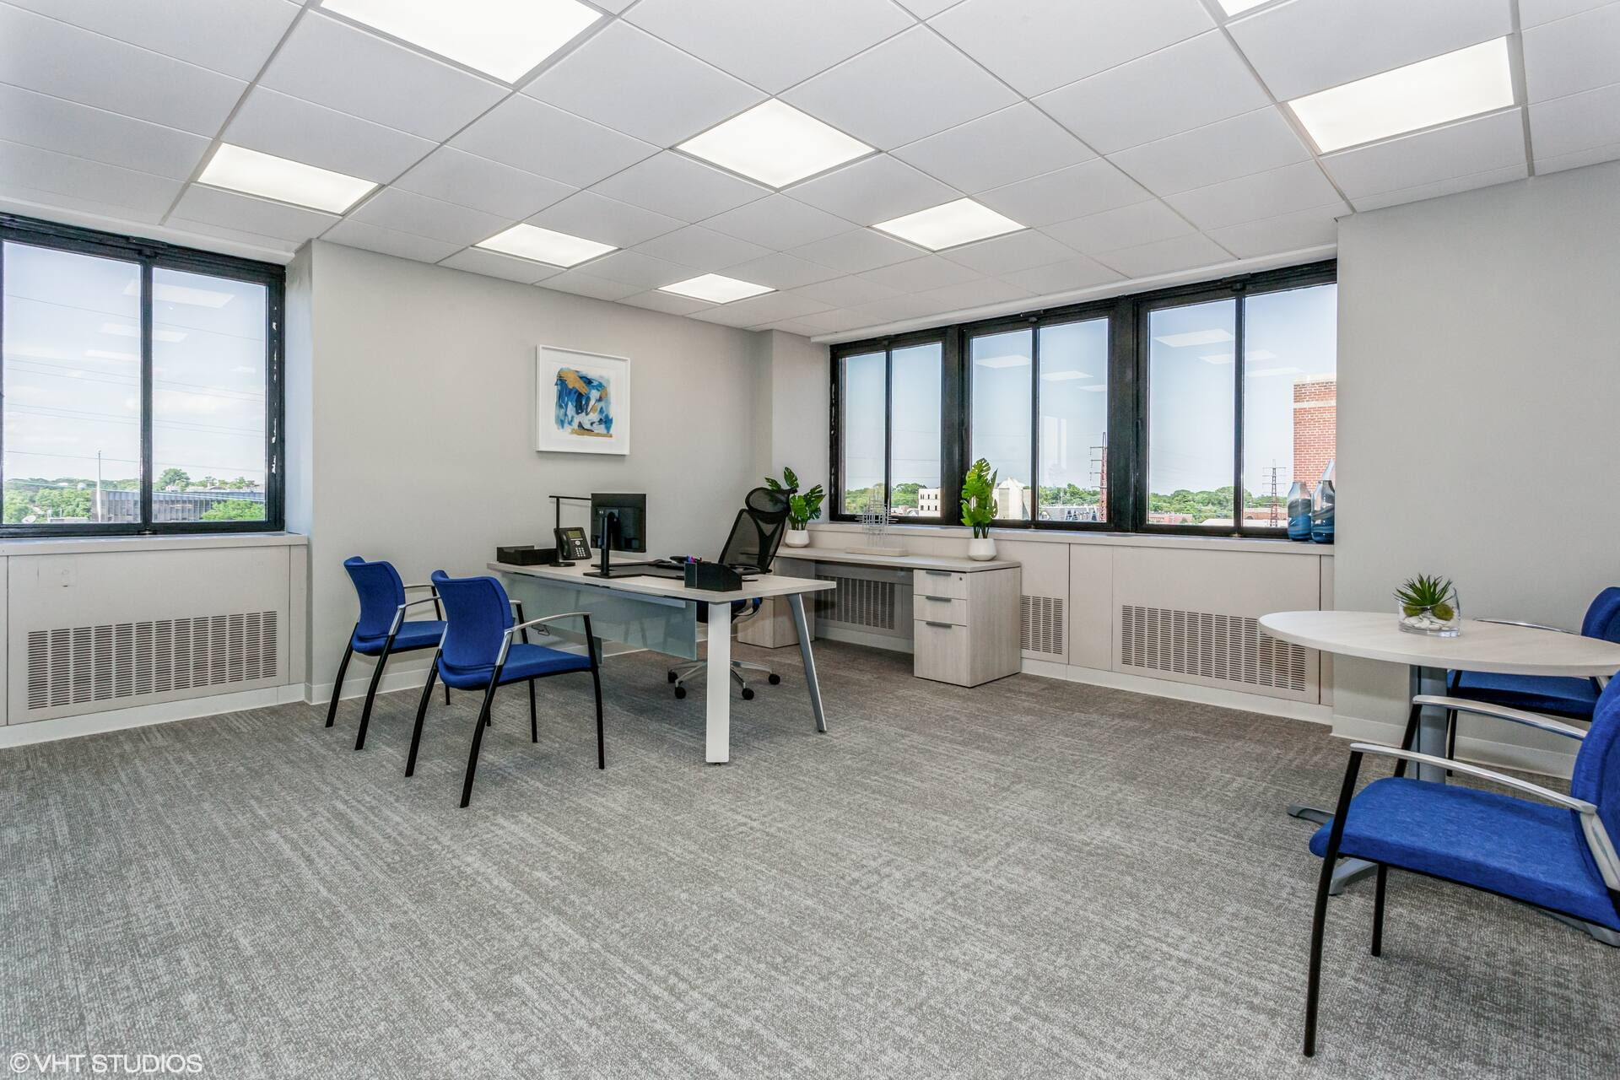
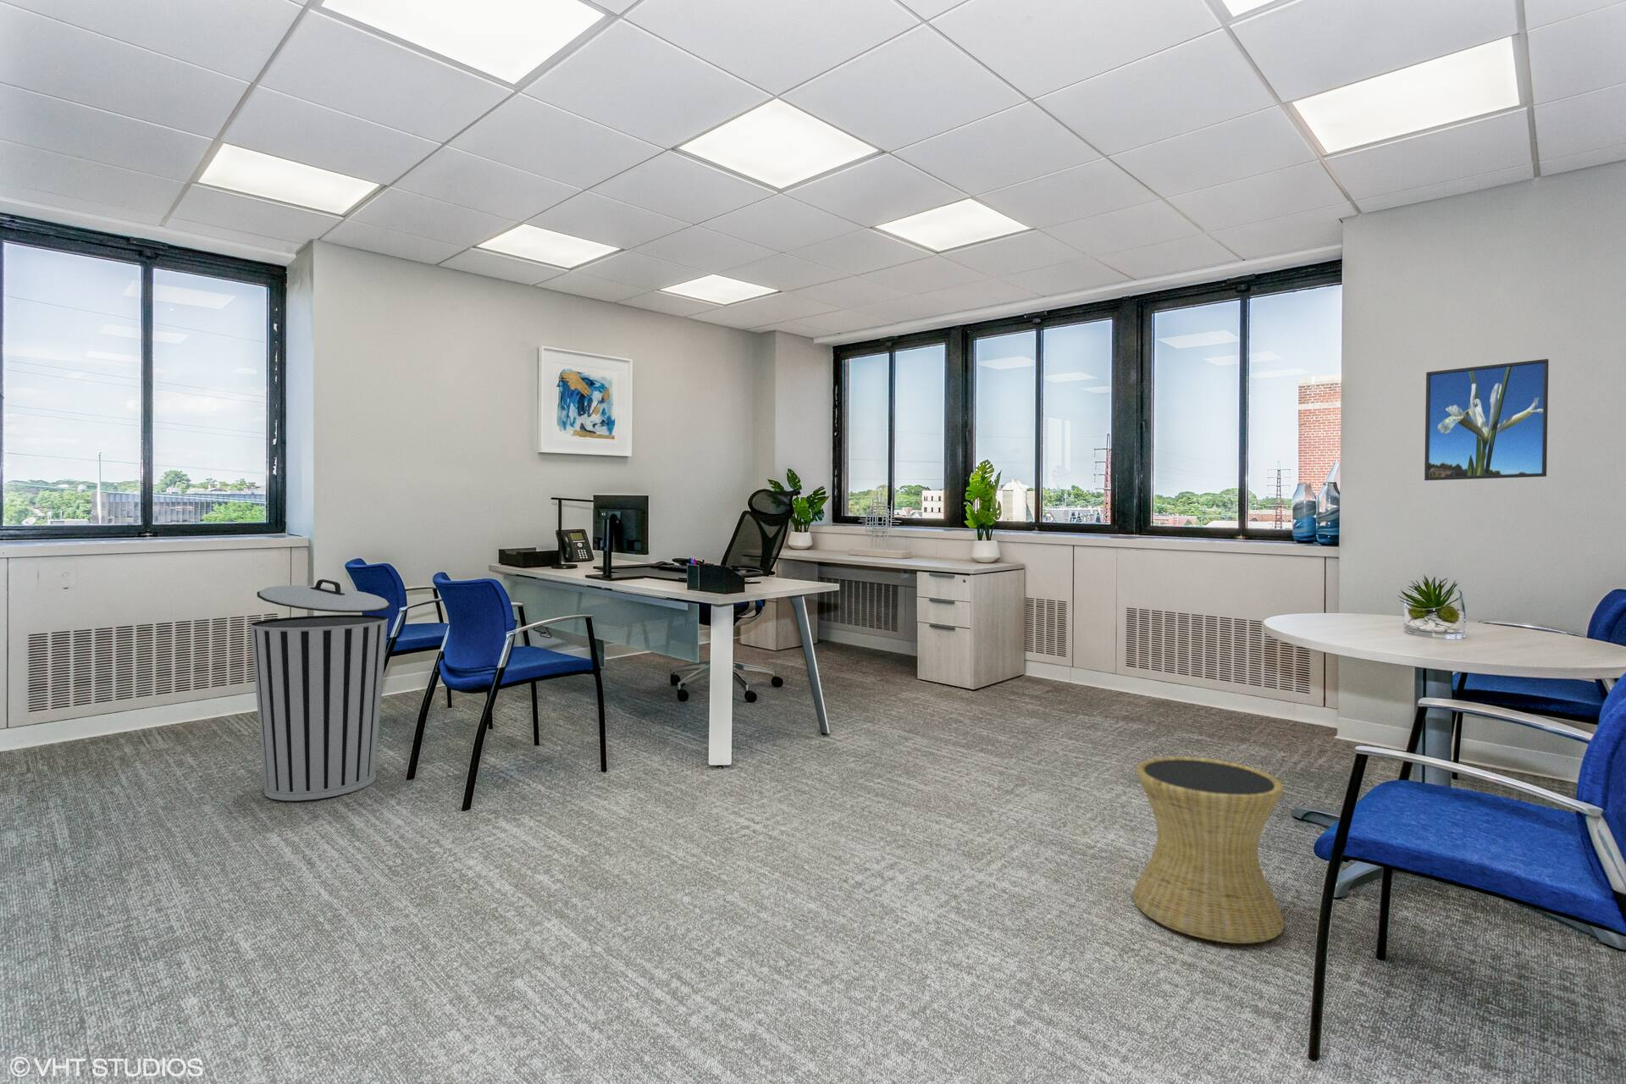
+ side table [1132,755,1285,944]
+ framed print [1424,358,1550,482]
+ trash can [250,578,392,801]
